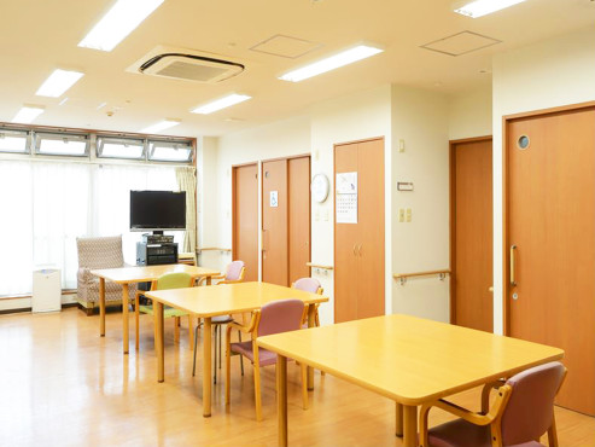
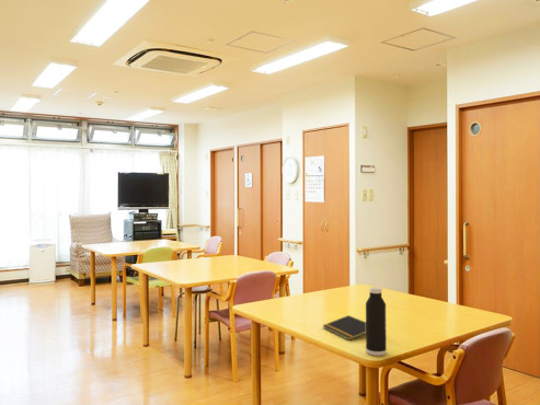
+ water bottle [365,286,388,357]
+ notepad [322,314,366,342]
